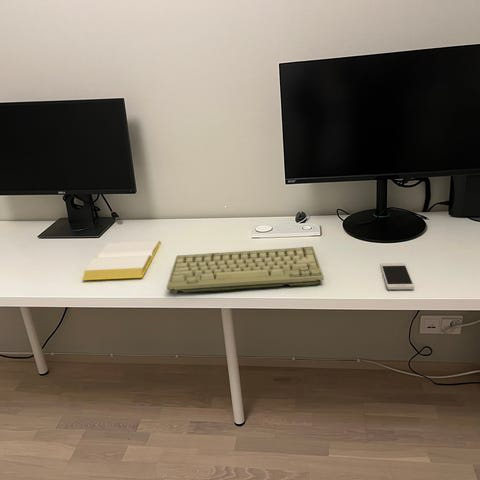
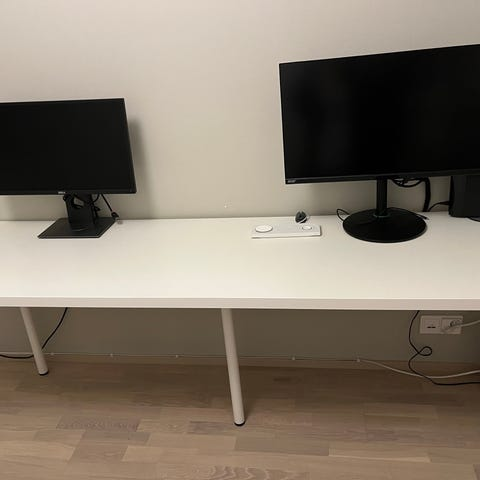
- keyboard [166,246,325,294]
- notepad [81,240,162,281]
- smartphone [380,262,415,290]
